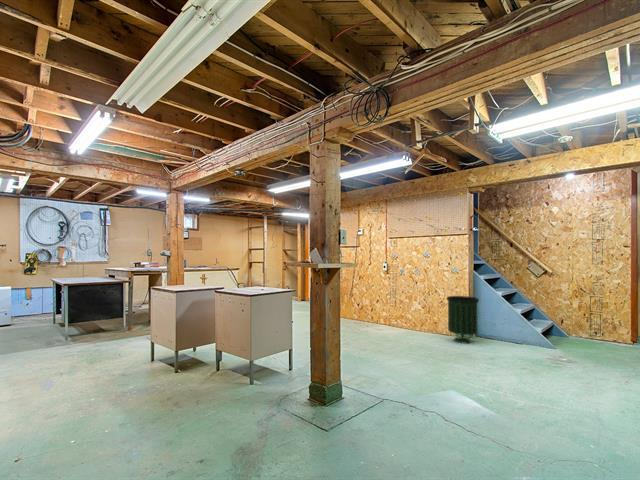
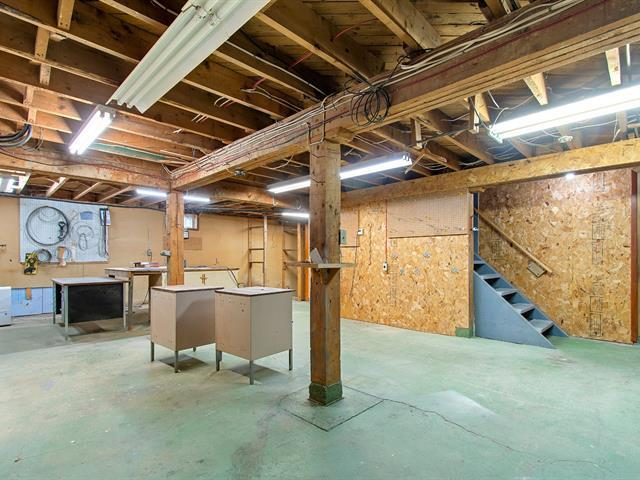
- trash can [445,295,480,345]
